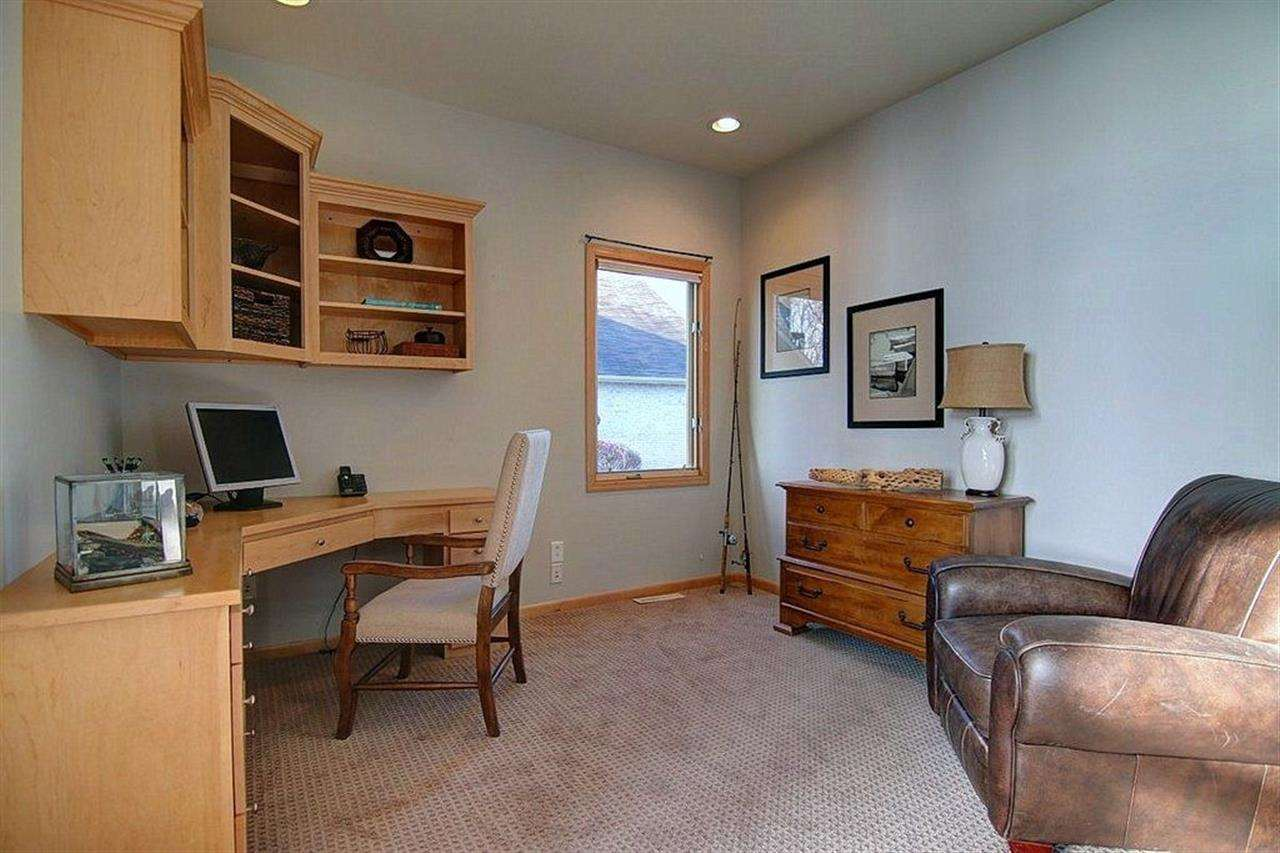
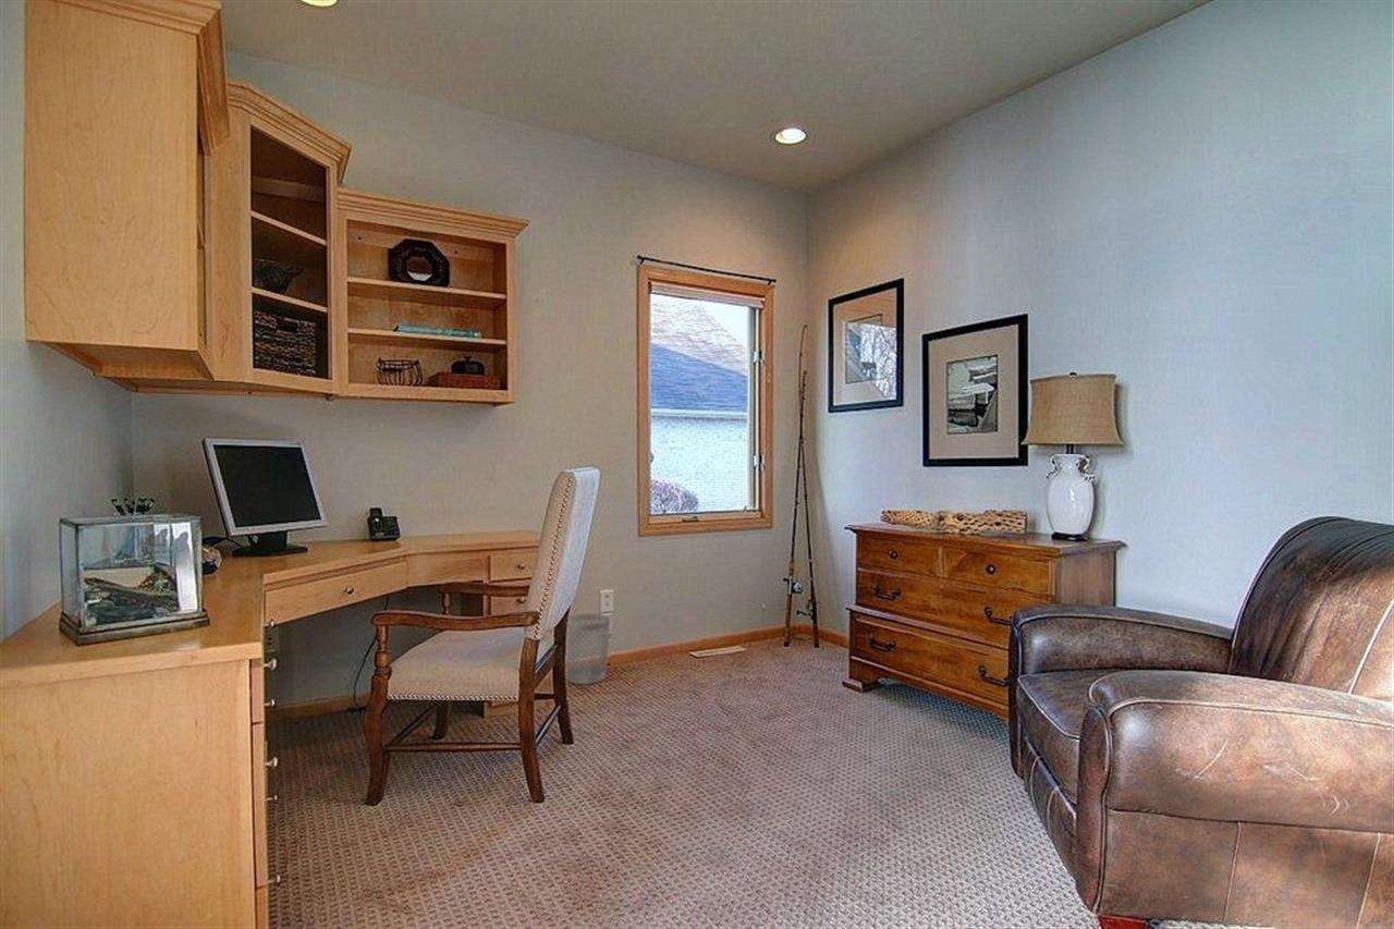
+ wastebasket [565,613,611,685]
